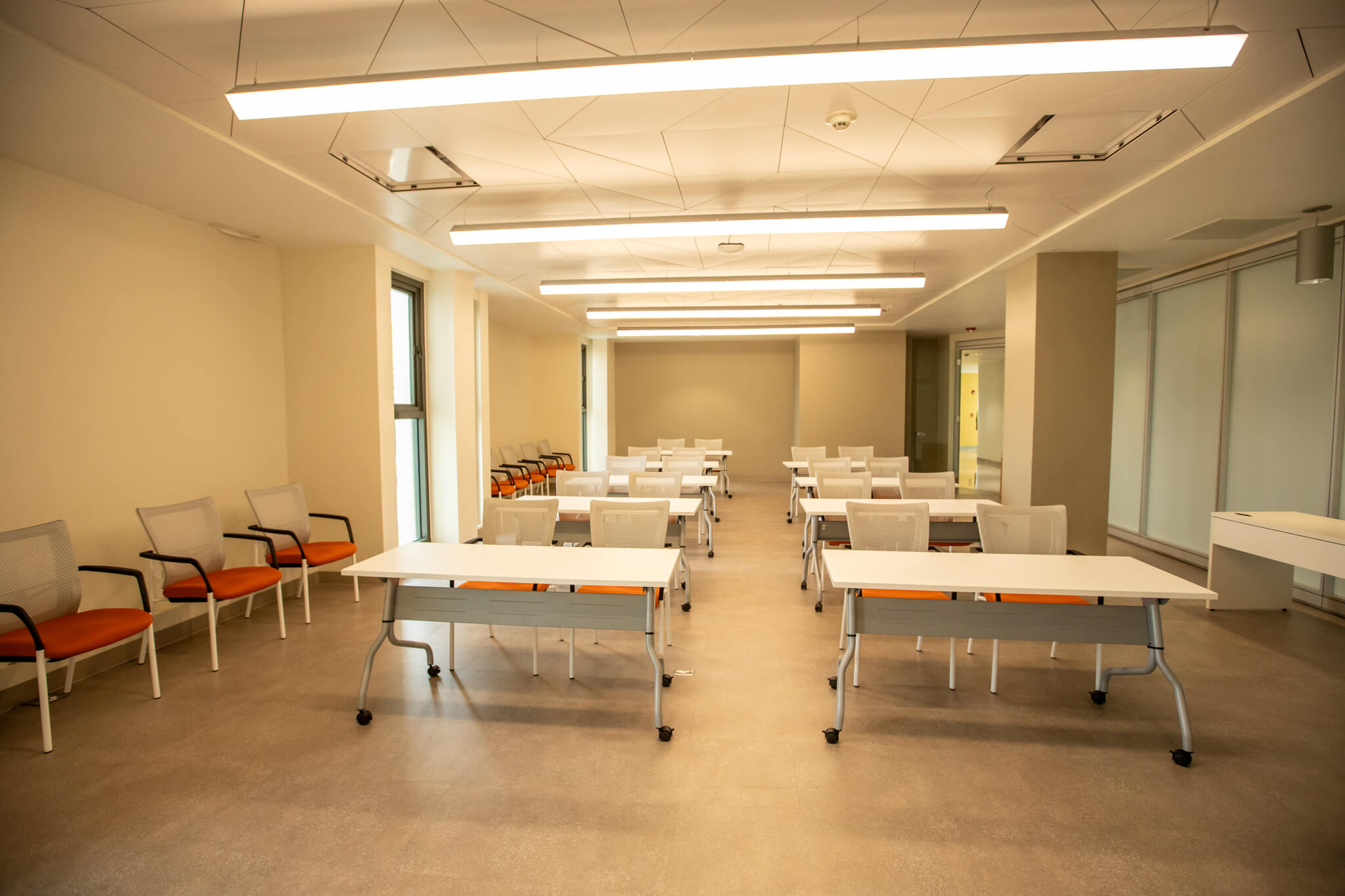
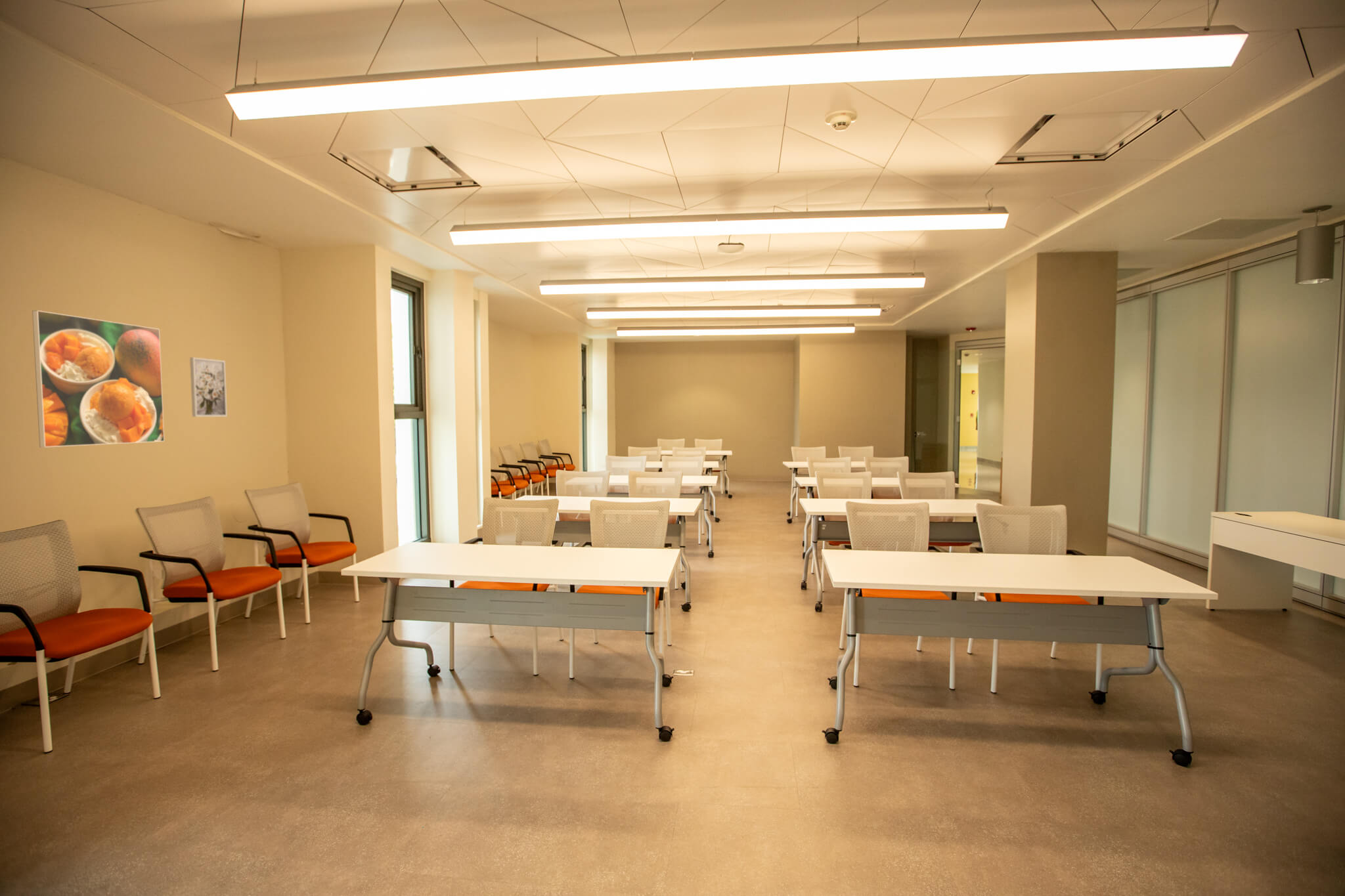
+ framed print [32,310,165,448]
+ wall art [189,356,228,417]
